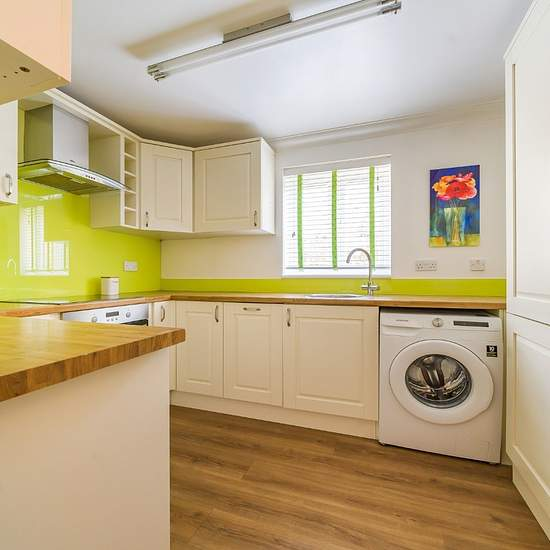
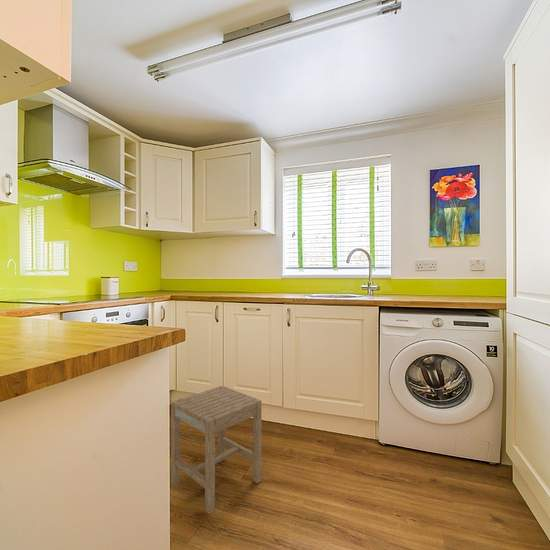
+ stool [170,385,262,515]
